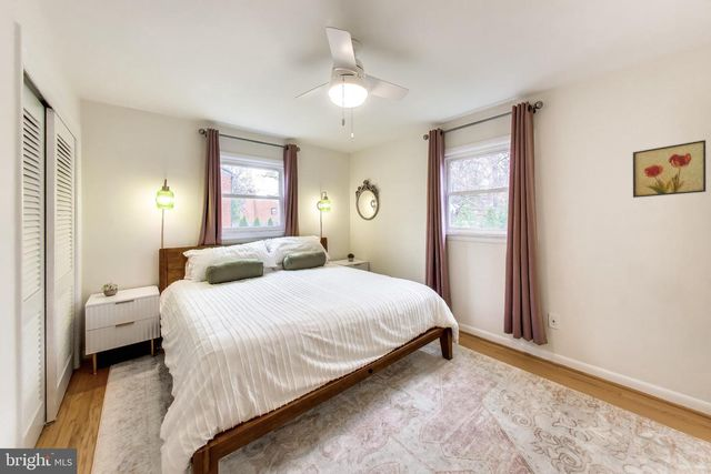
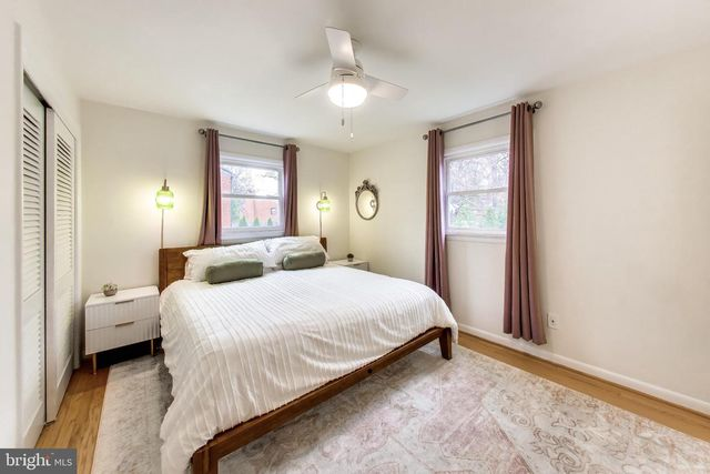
- wall art [632,139,707,199]
